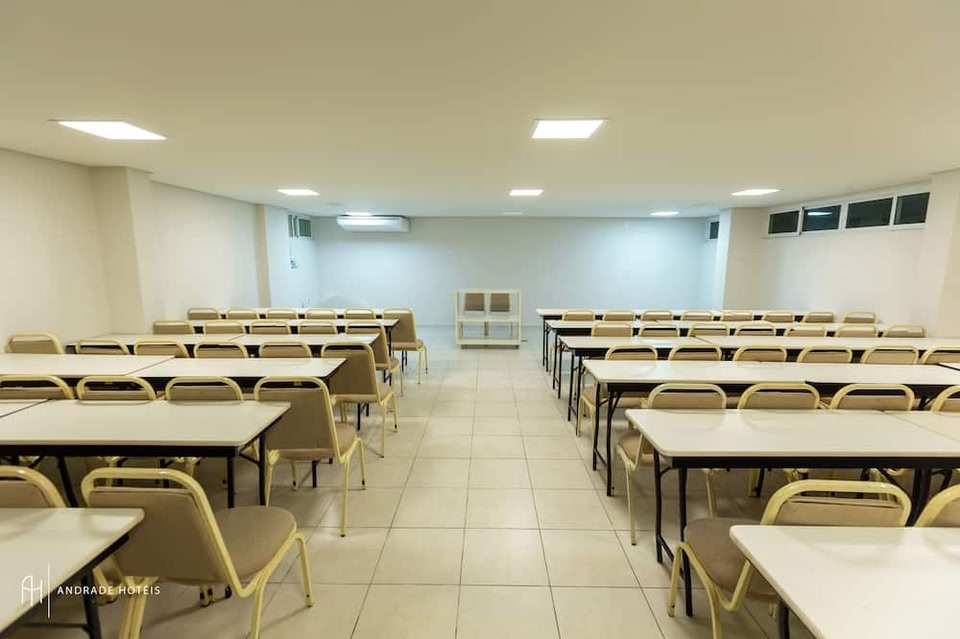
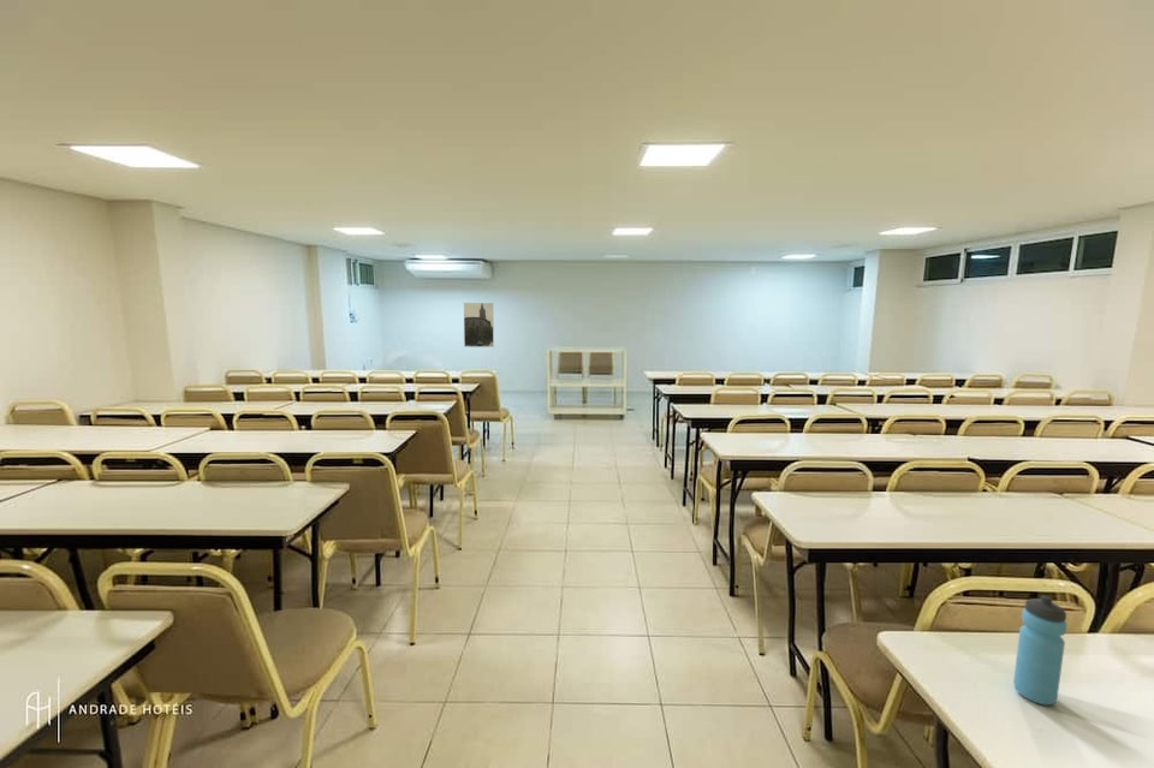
+ water bottle [1012,594,1067,707]
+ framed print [463,302,495,349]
